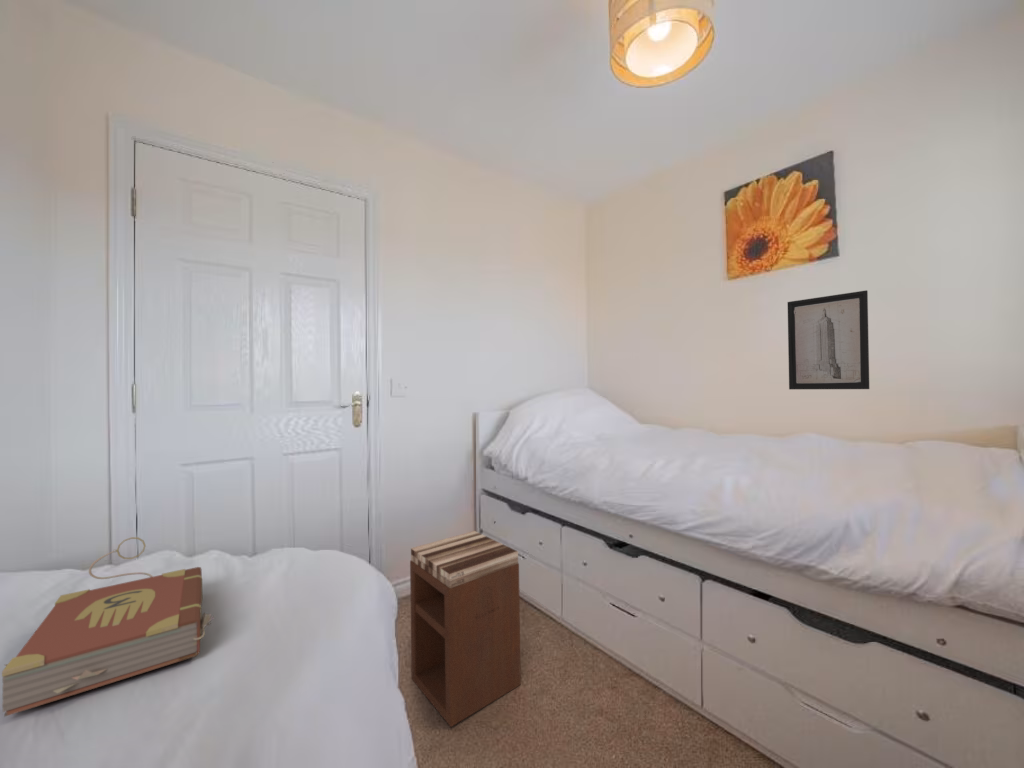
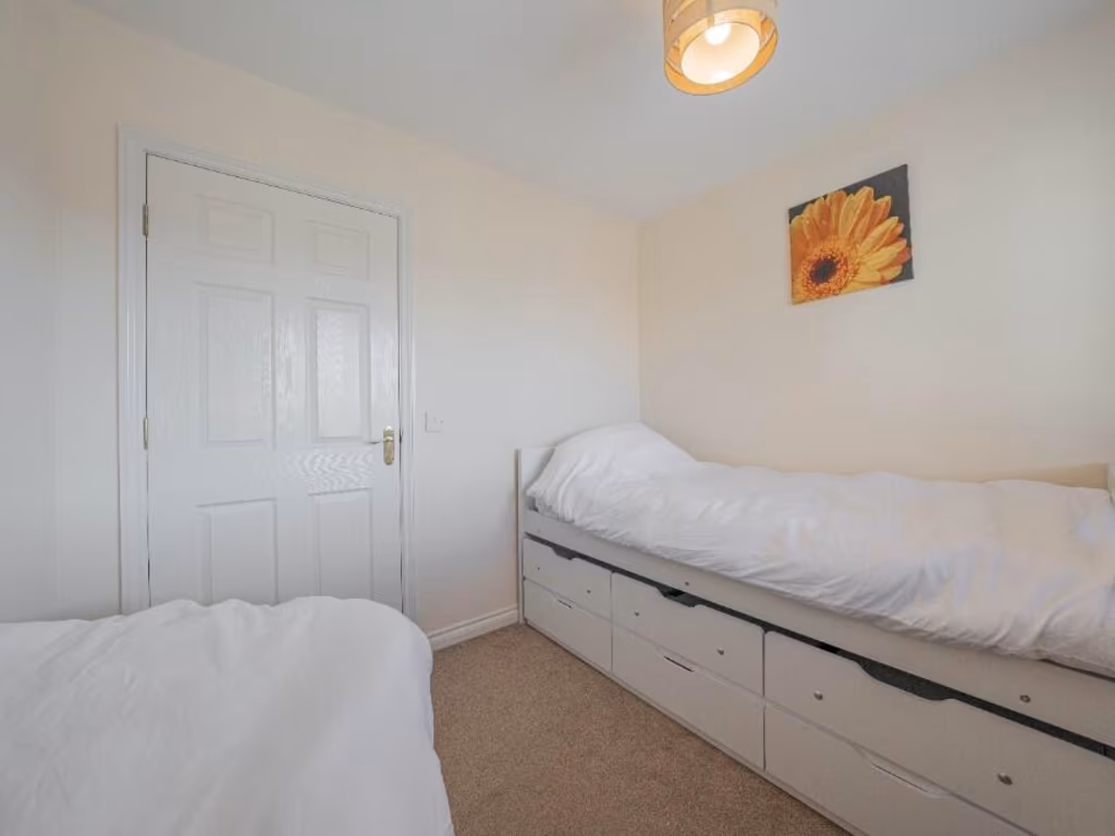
- nightstand [409,530,522,728]
- book [1,536,215,718]
- wall art [787,289,870,390]
